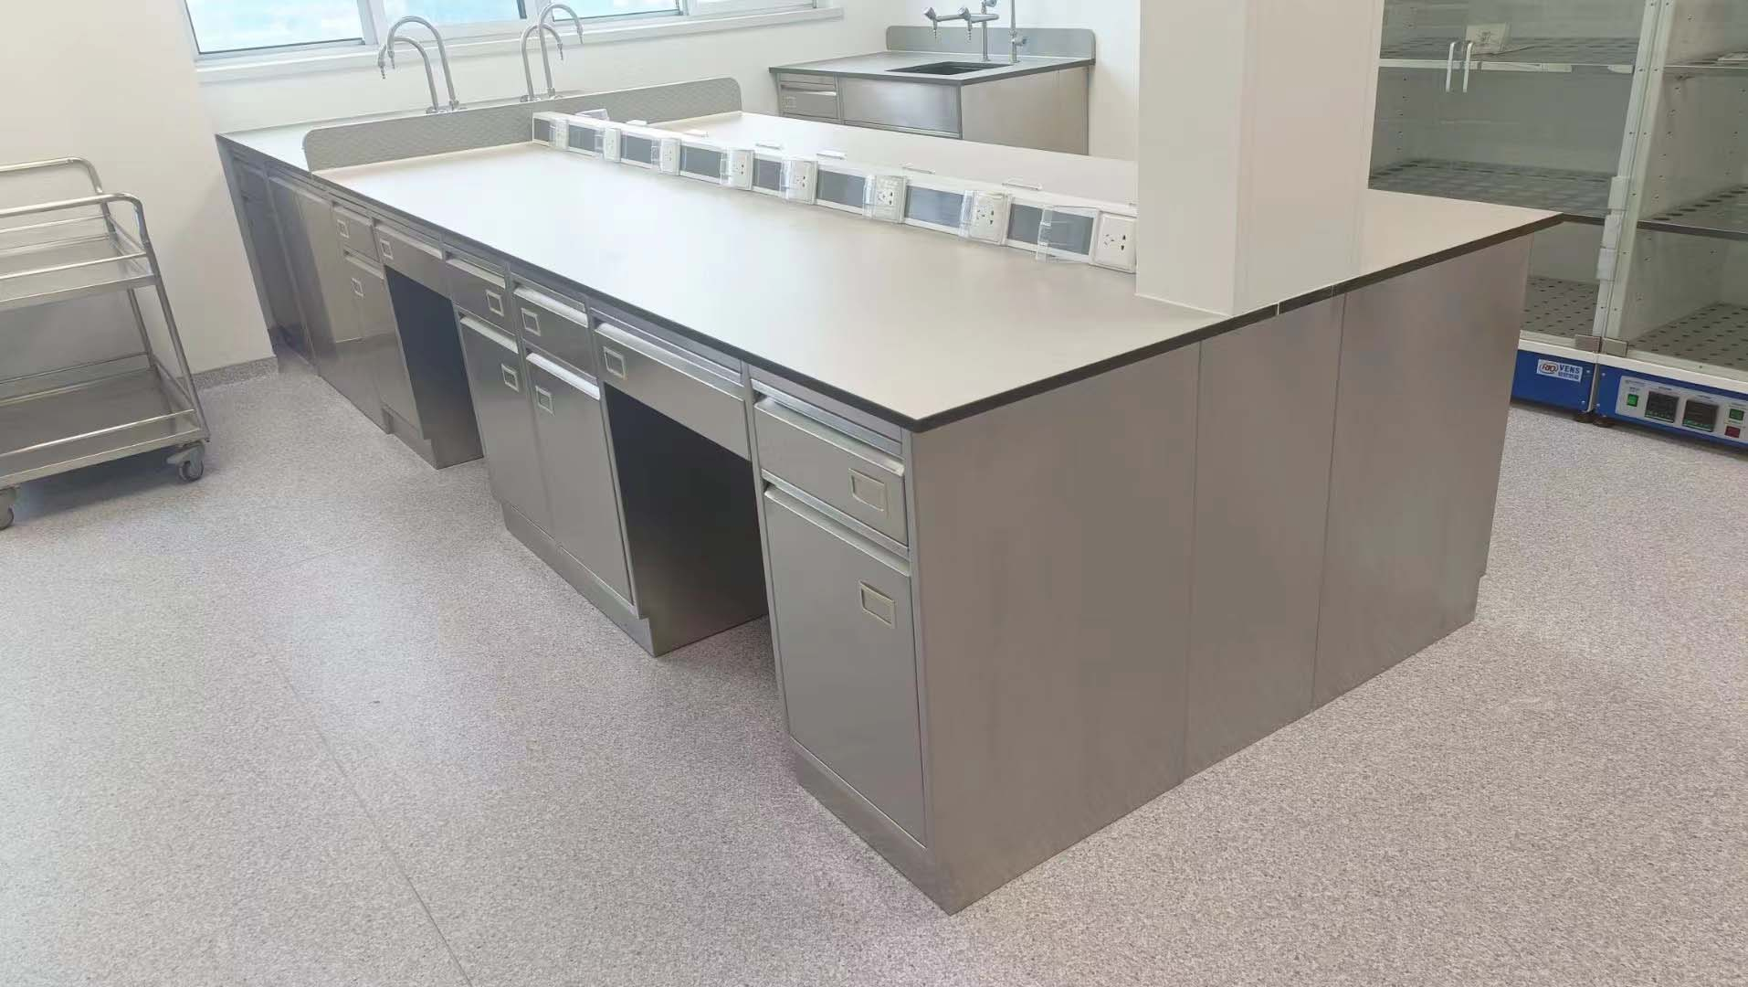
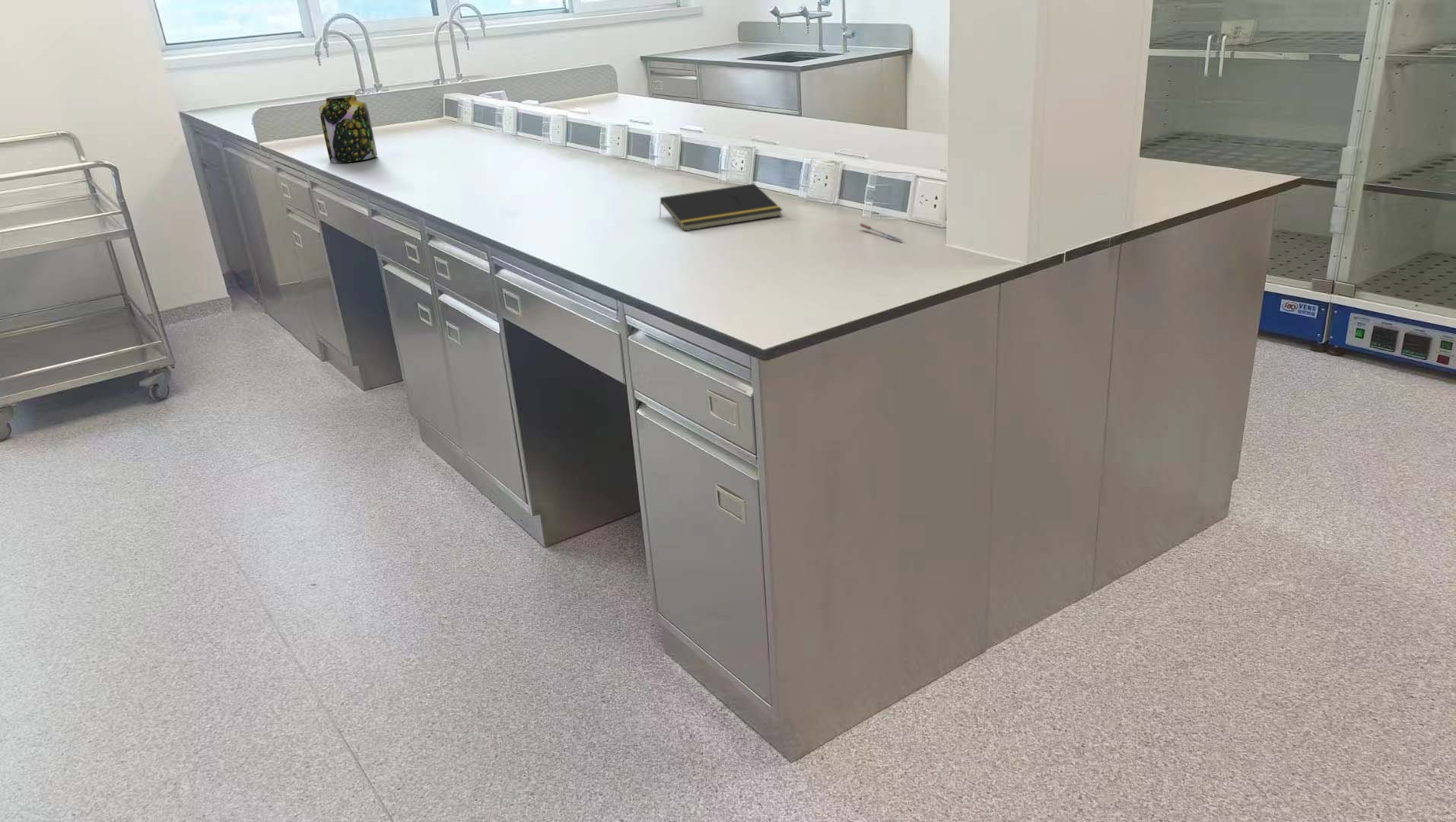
+ jar [319,94,378,164]
+ notepad [659,183,784,231]
+ pen [859,223,904,242]
